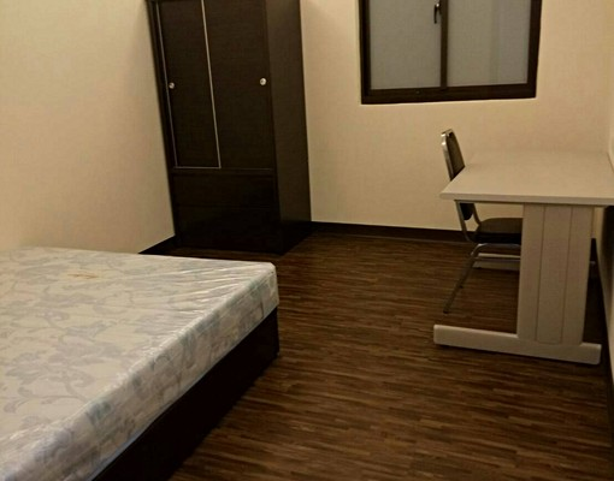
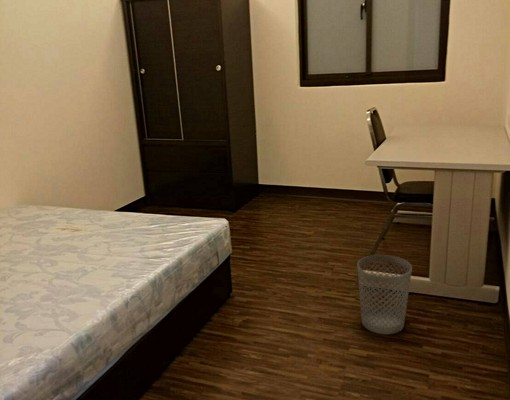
+ wastebasket [356,254,413,335]
